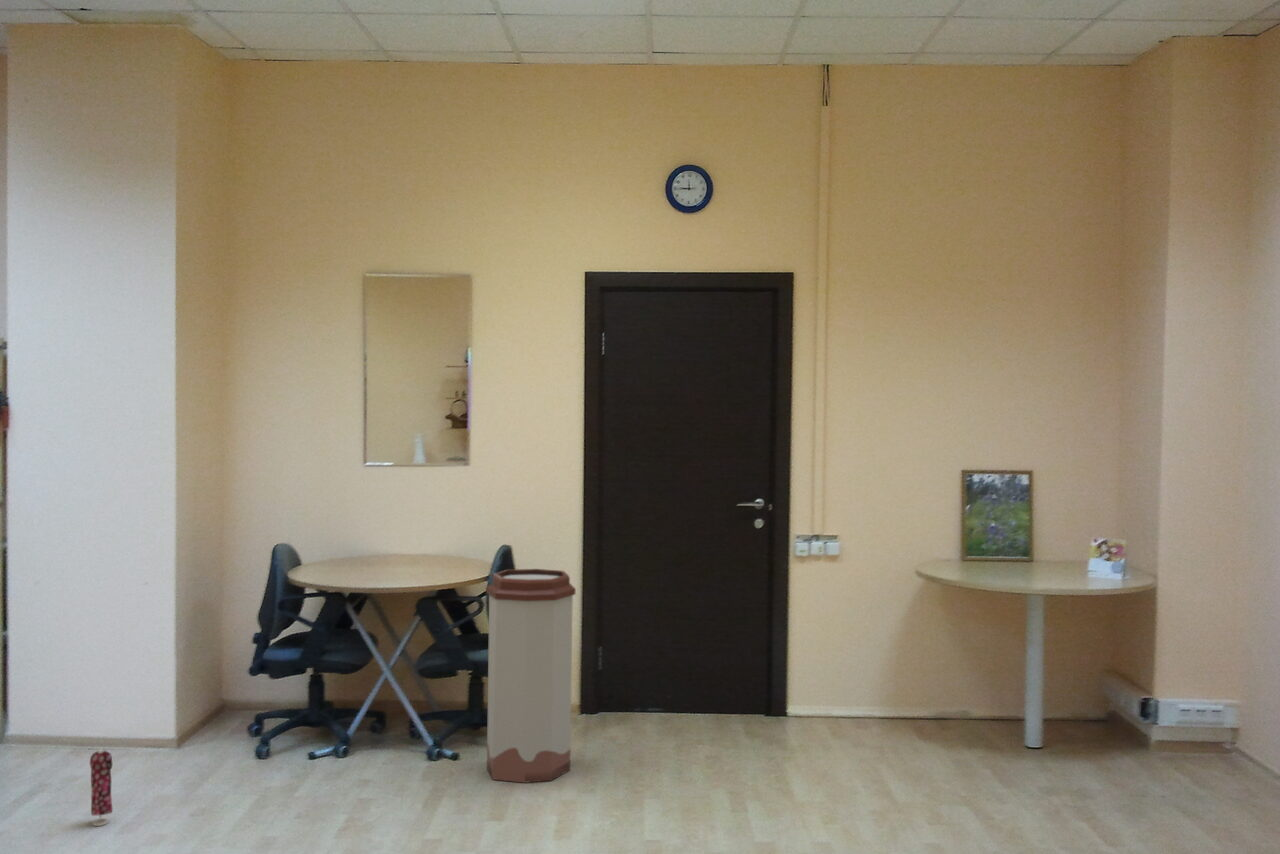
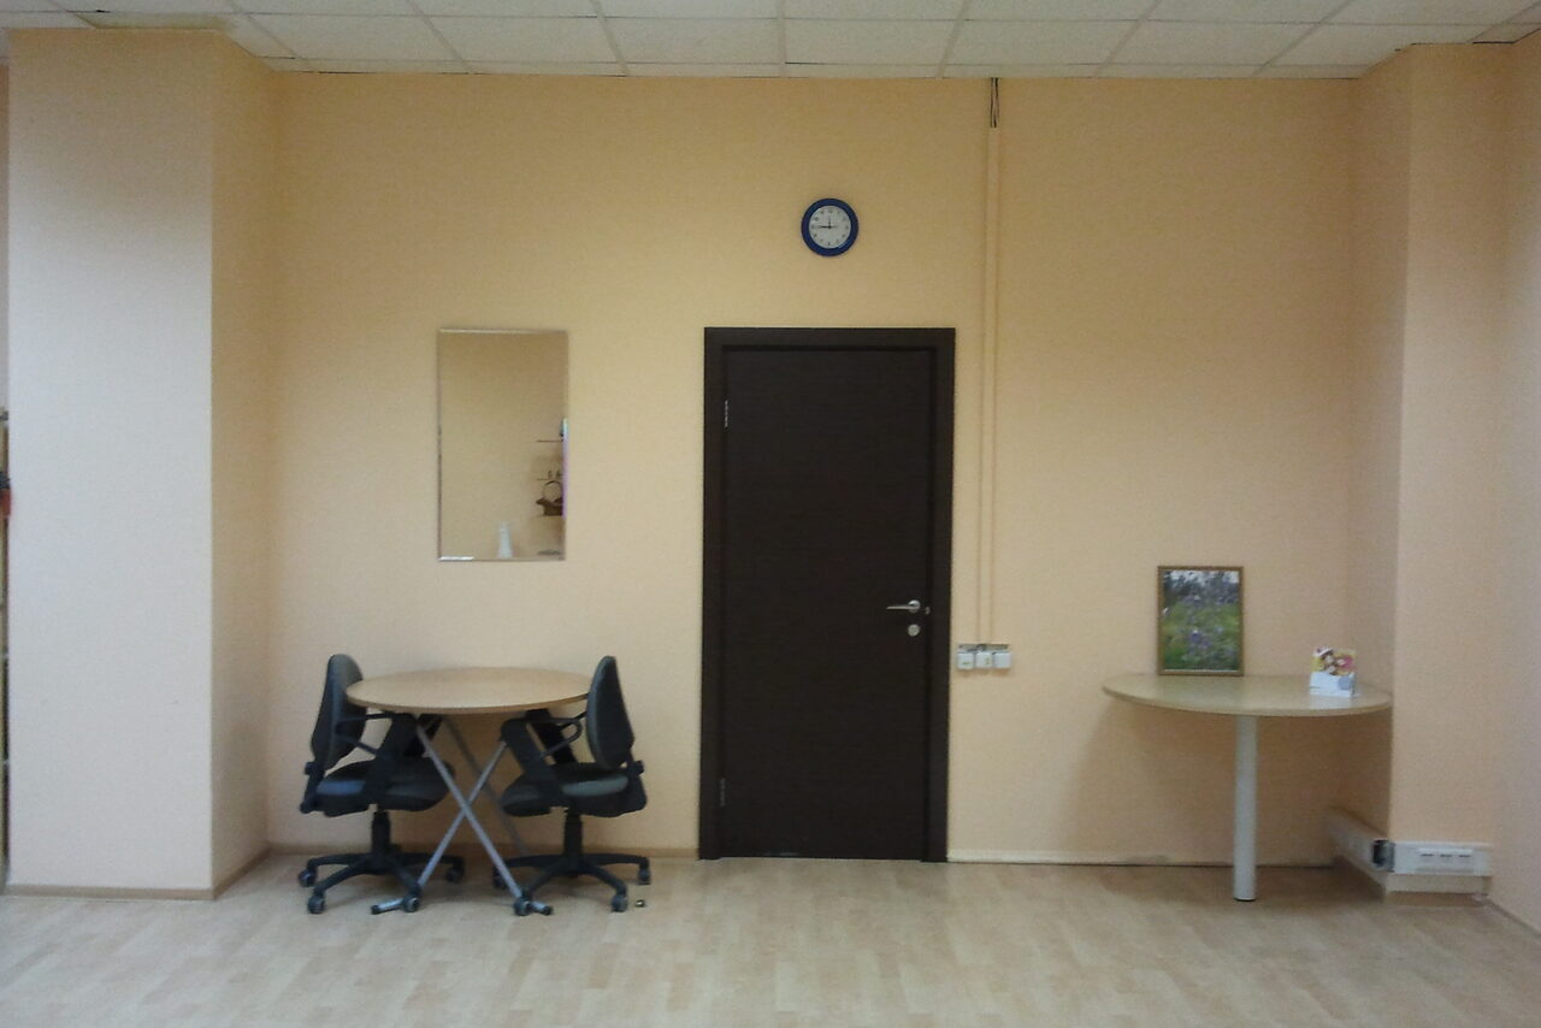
- dress [89,748,113,827]
- trash can [485,568,577,784]
